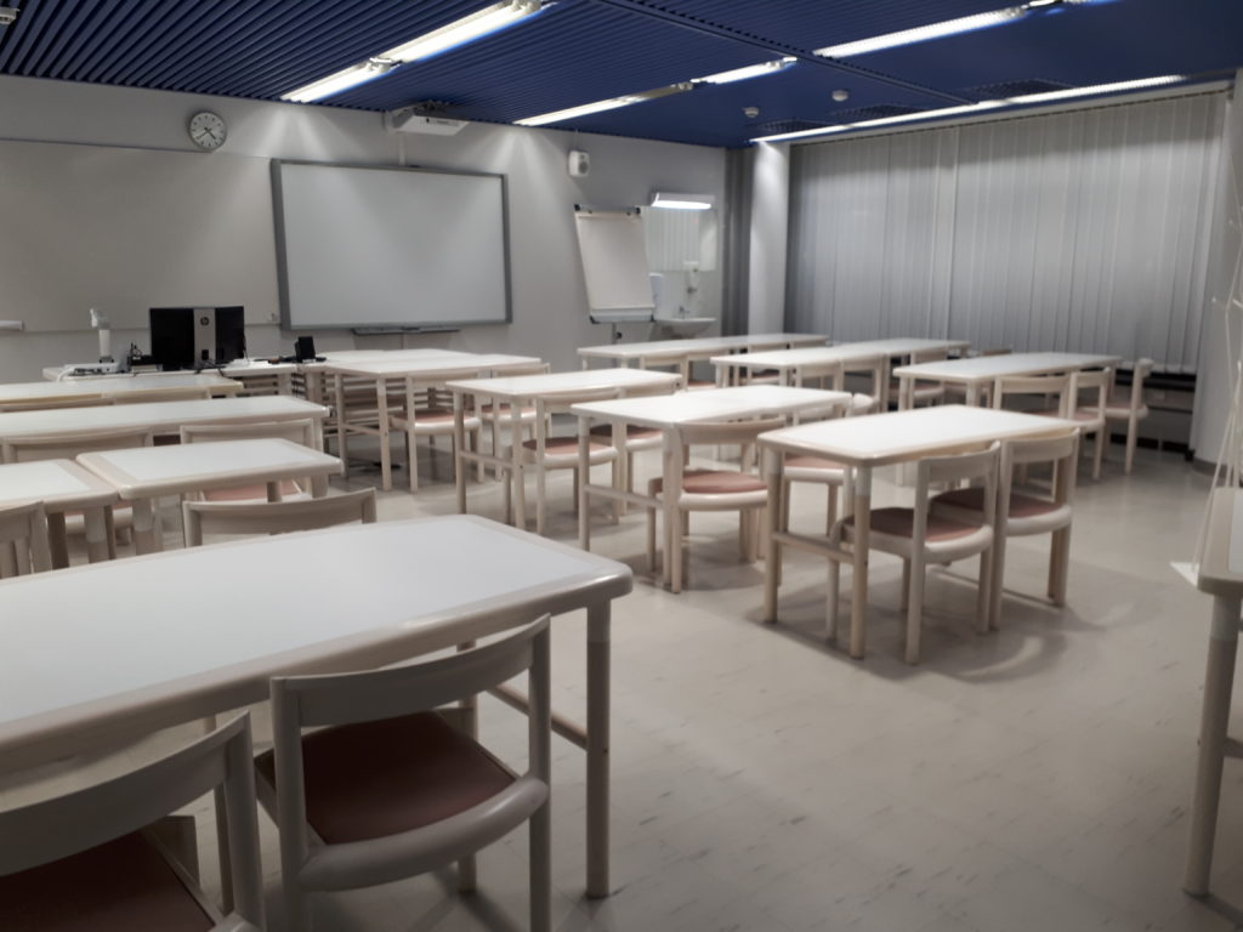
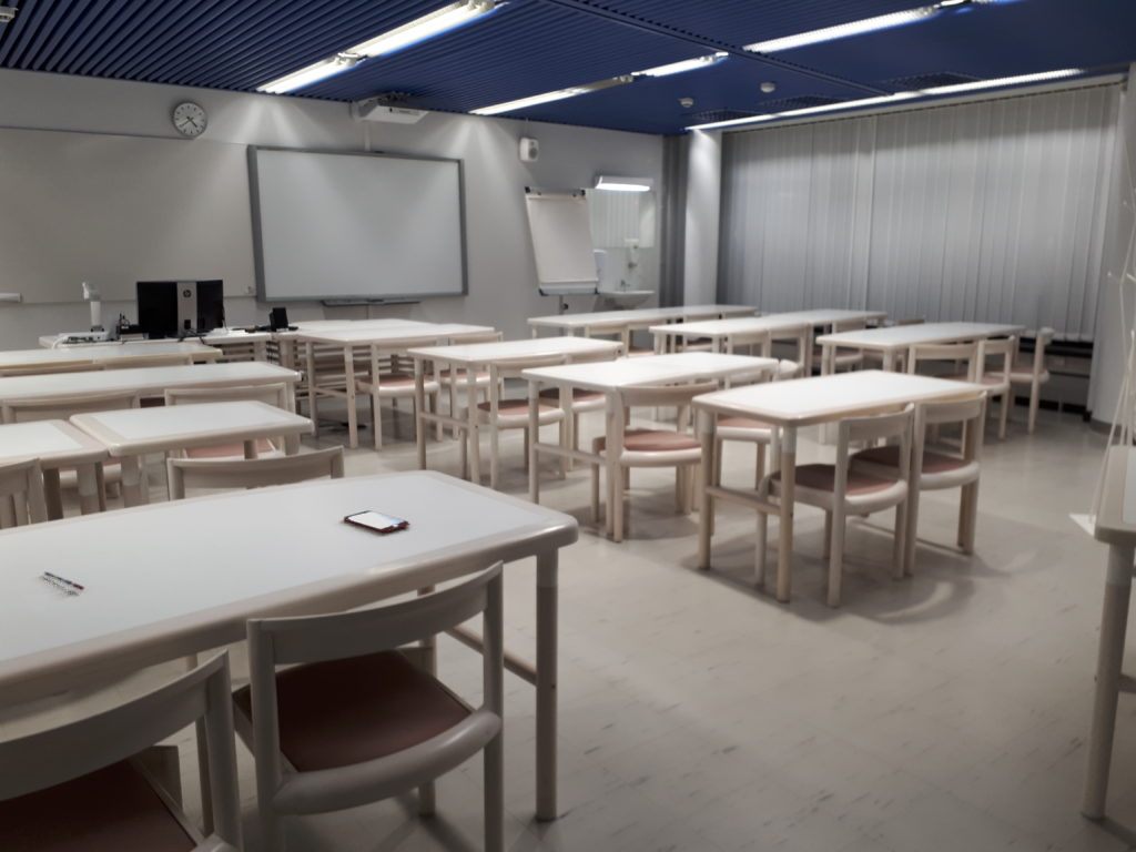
+ smartphone [343,509,412,532]
+ pen [43,570,85,591]
